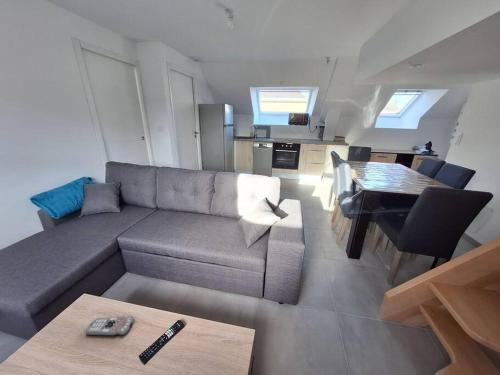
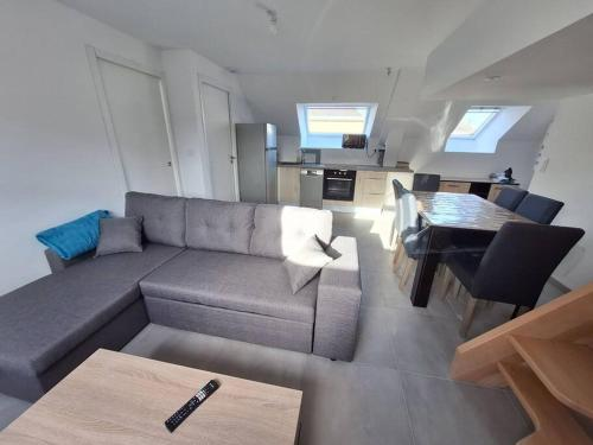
- remote control [85,315,135,336]
